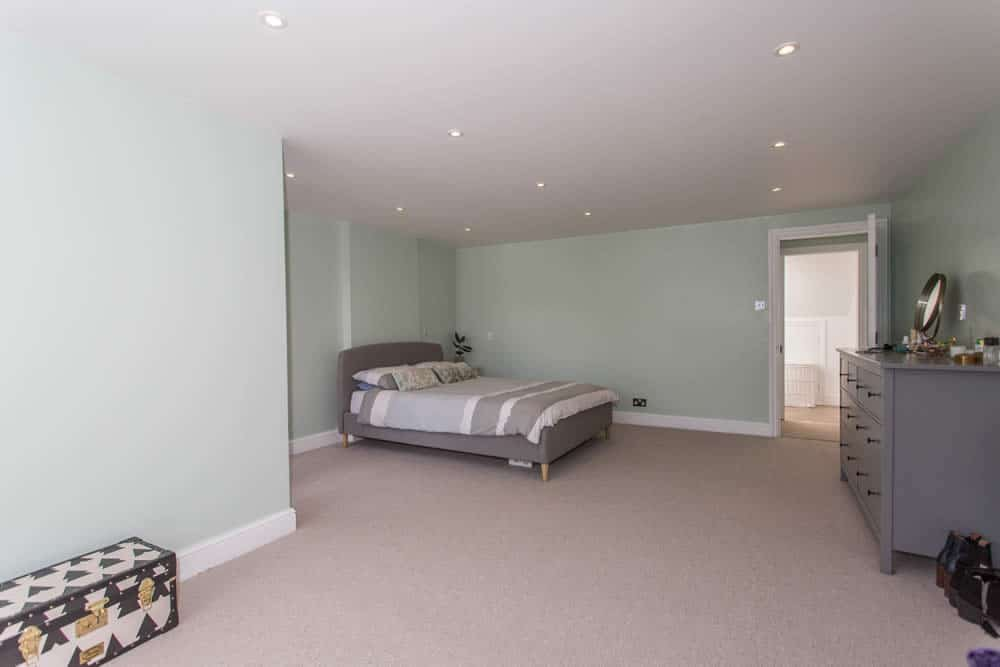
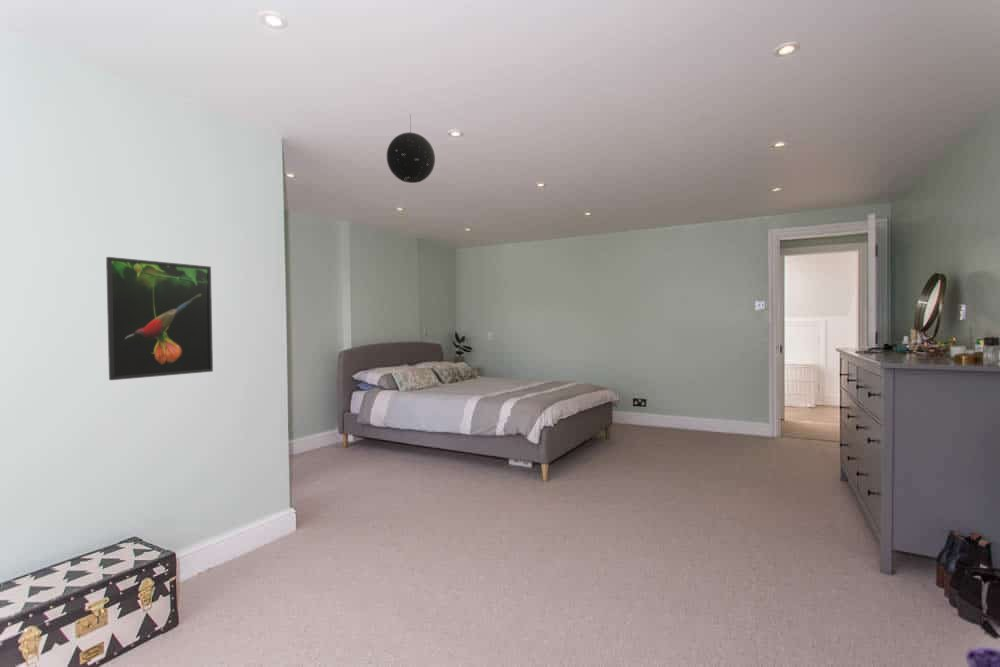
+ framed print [105,256,214,381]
+ pendant light [386,113,436,184]
